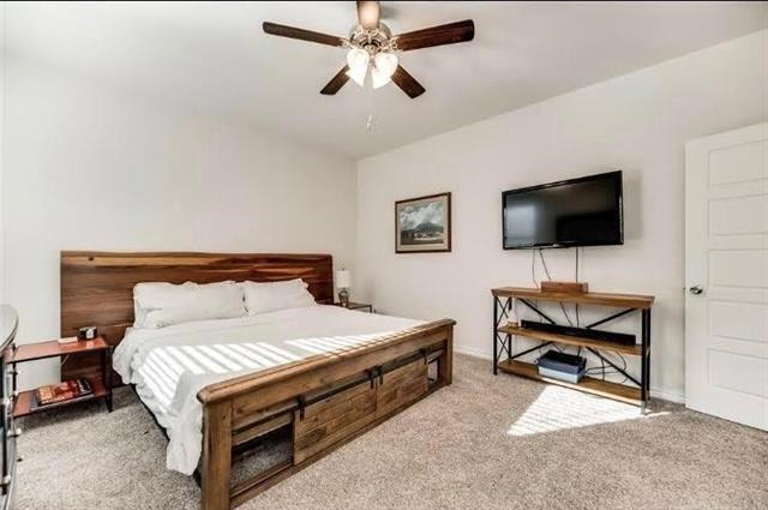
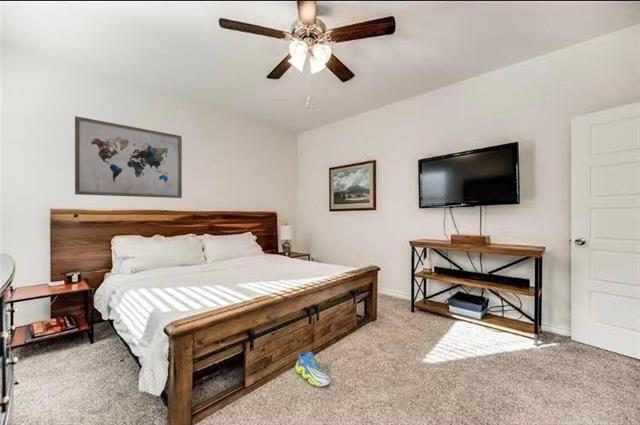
+ wall art [74,115,183,199]
+ sneaker [295,350,331,388]
